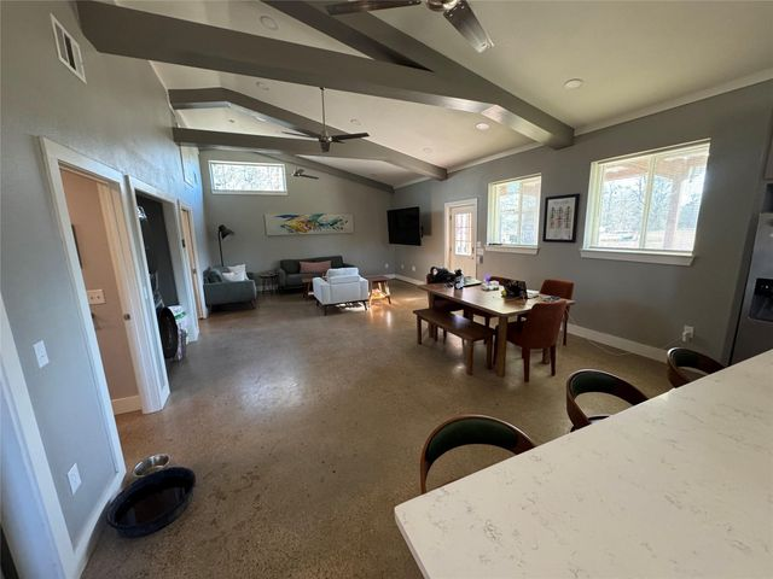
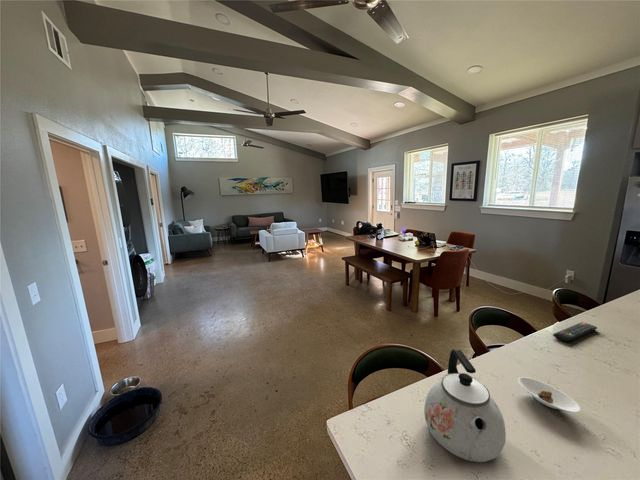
+ remote control [552,321,598,343]
+ saucer [517,376,581,413]
+ kettle [423,348,507,463]
